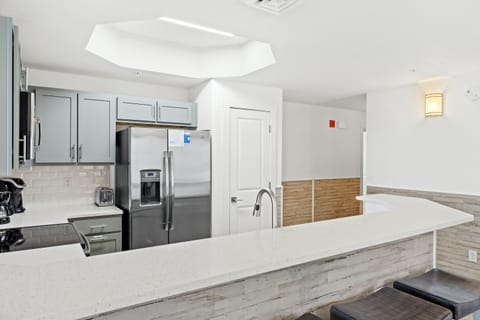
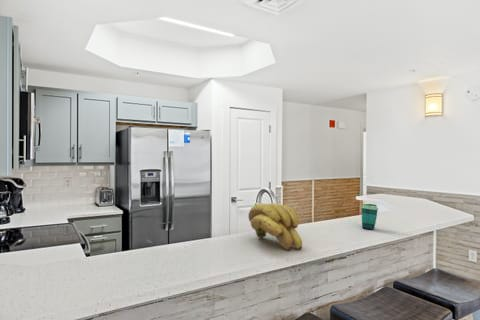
+ cup [360,203,379,230]
+ banana bunch [247,202,303,251]
